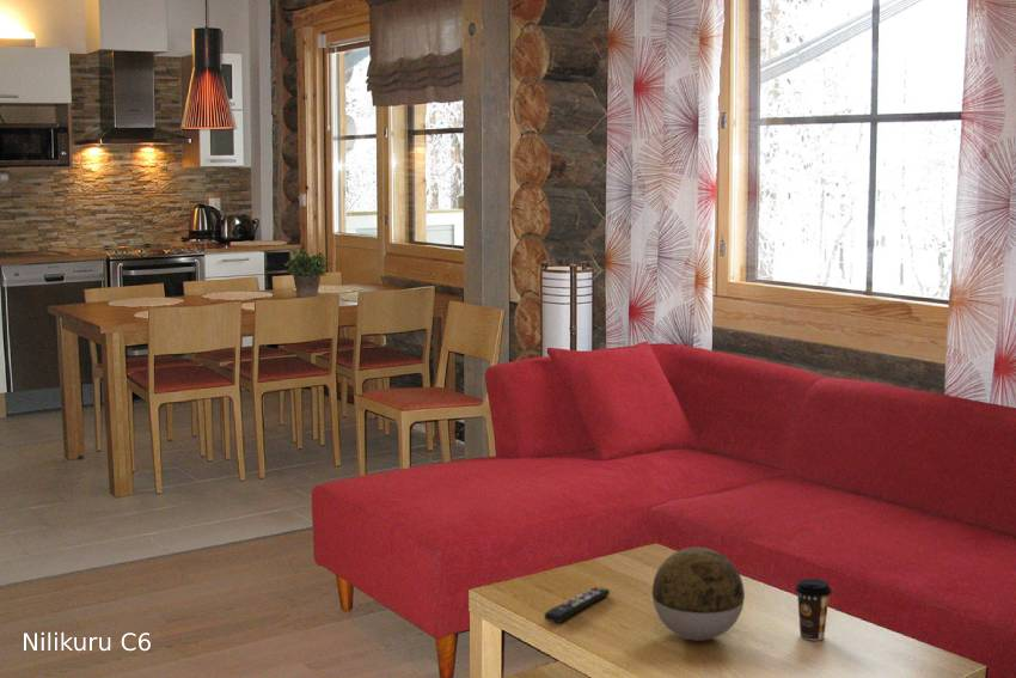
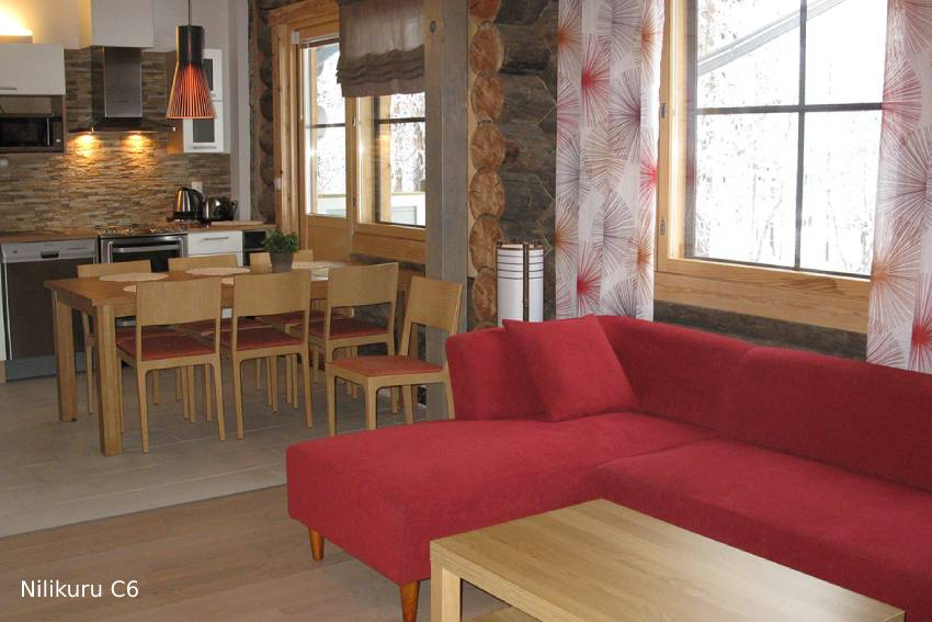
- decorative ball [651,546,746,642]
- coffee cup [794,578,833,641]
- remote control [543,586,611,624]
